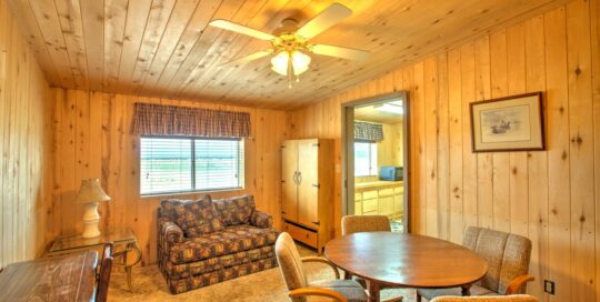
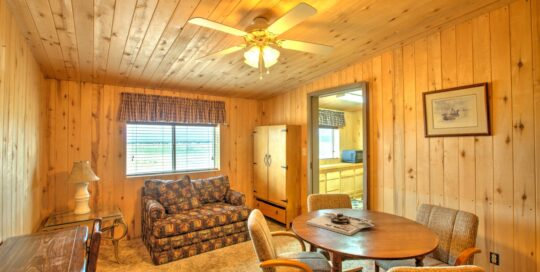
+ board game [305,211,376,237]
